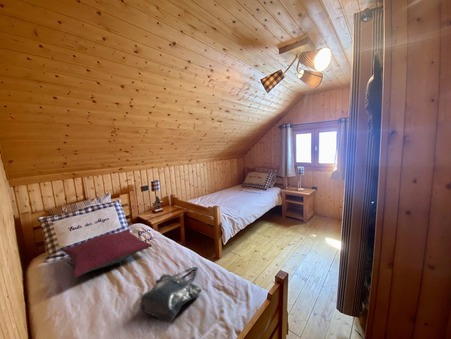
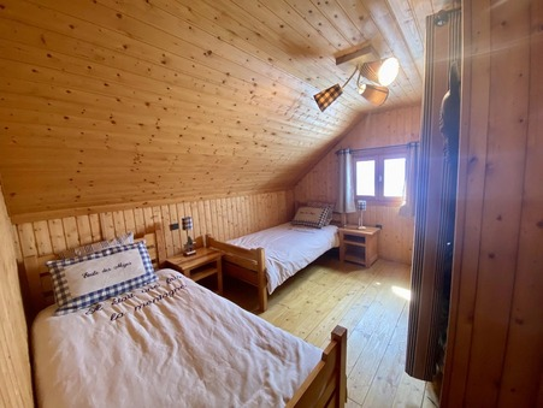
- pillow [62,228,152,279]
- tote bag [139,266,202,324]
